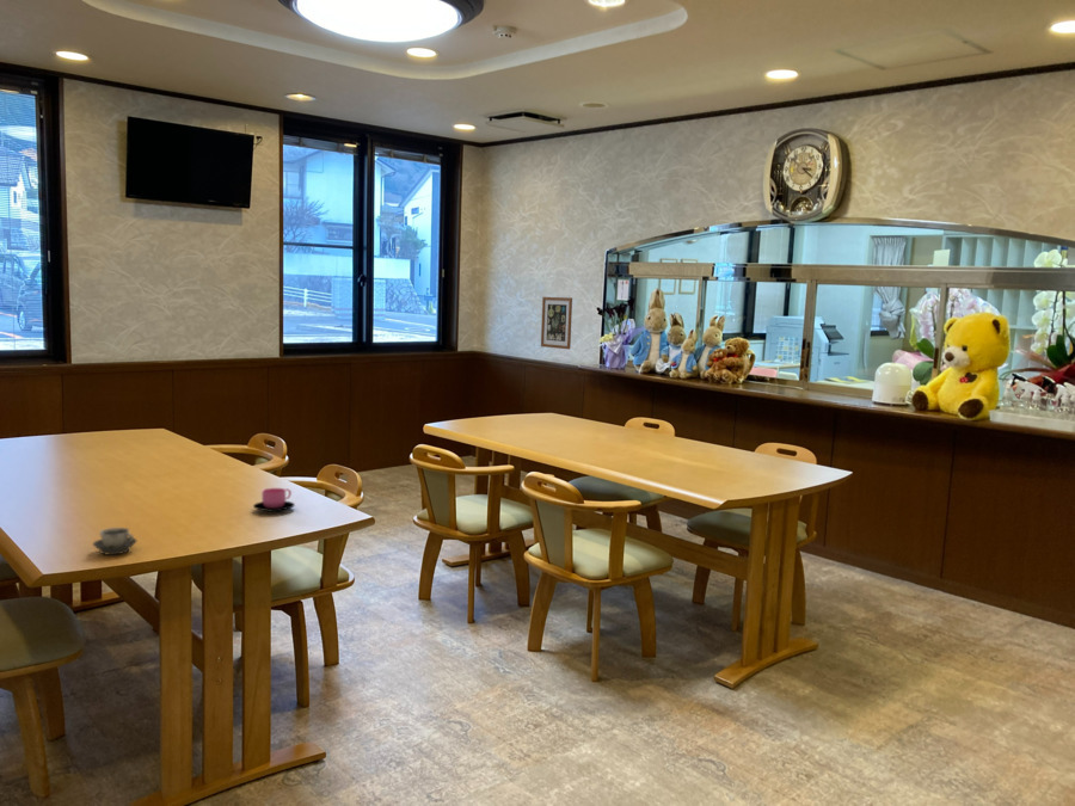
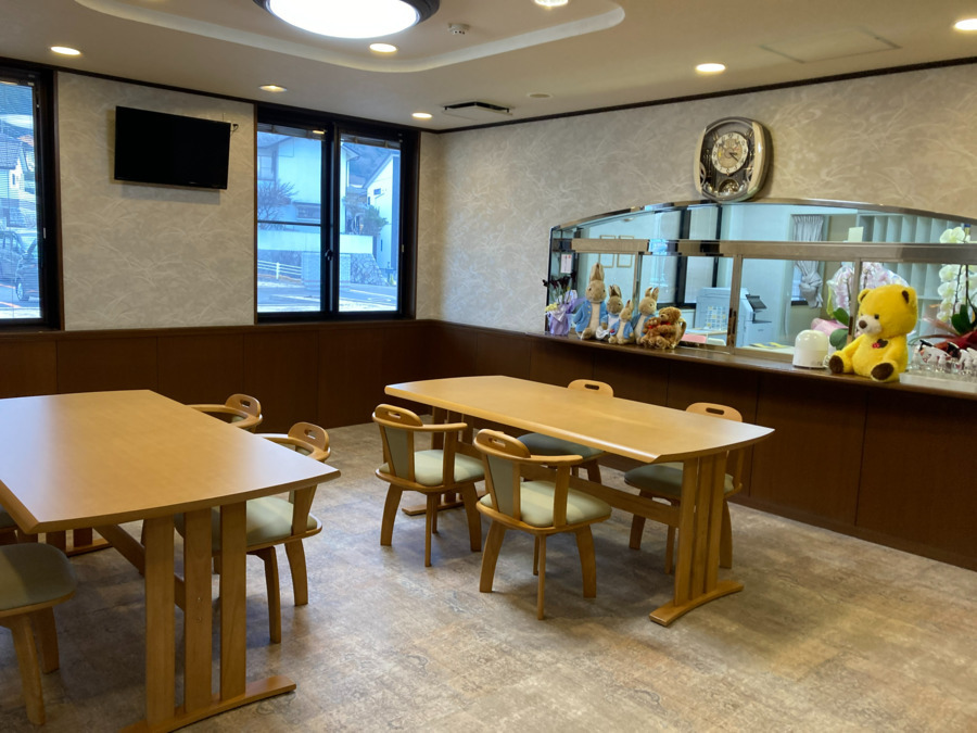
- wall art [540,296,573,350]
- cup [252,487,296,513]
- cup [92,527,137,556]
